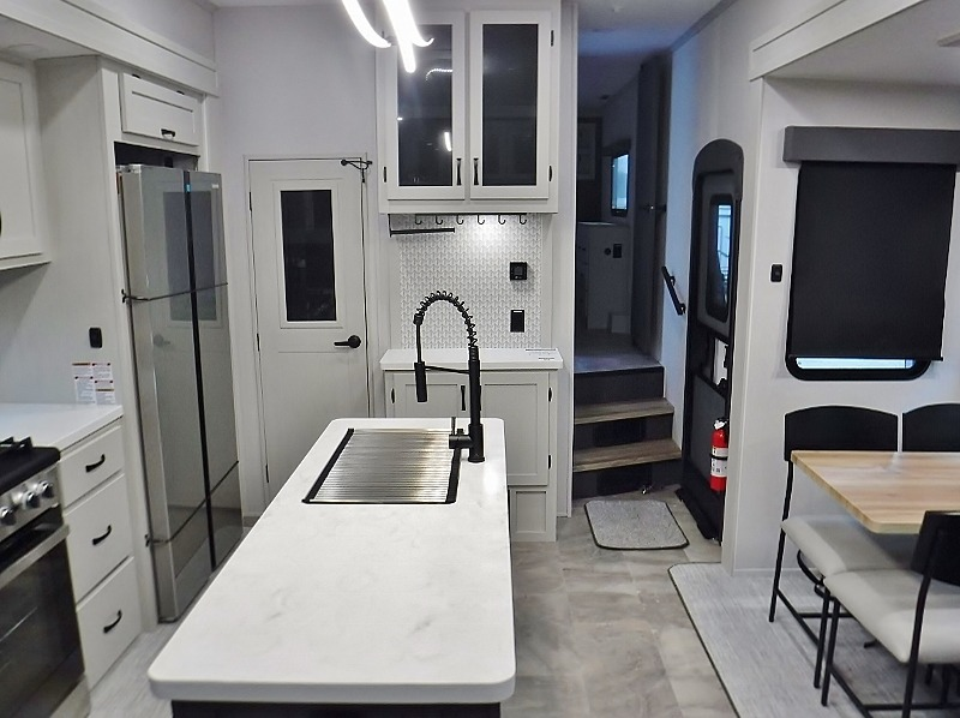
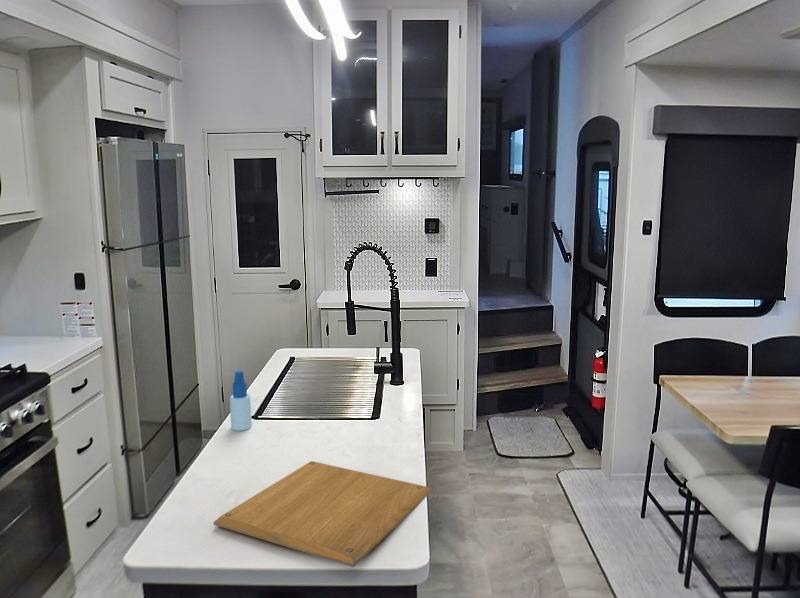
+ spray bottle [229,370,253,432]
+ chopping board [213,460,433,568]
